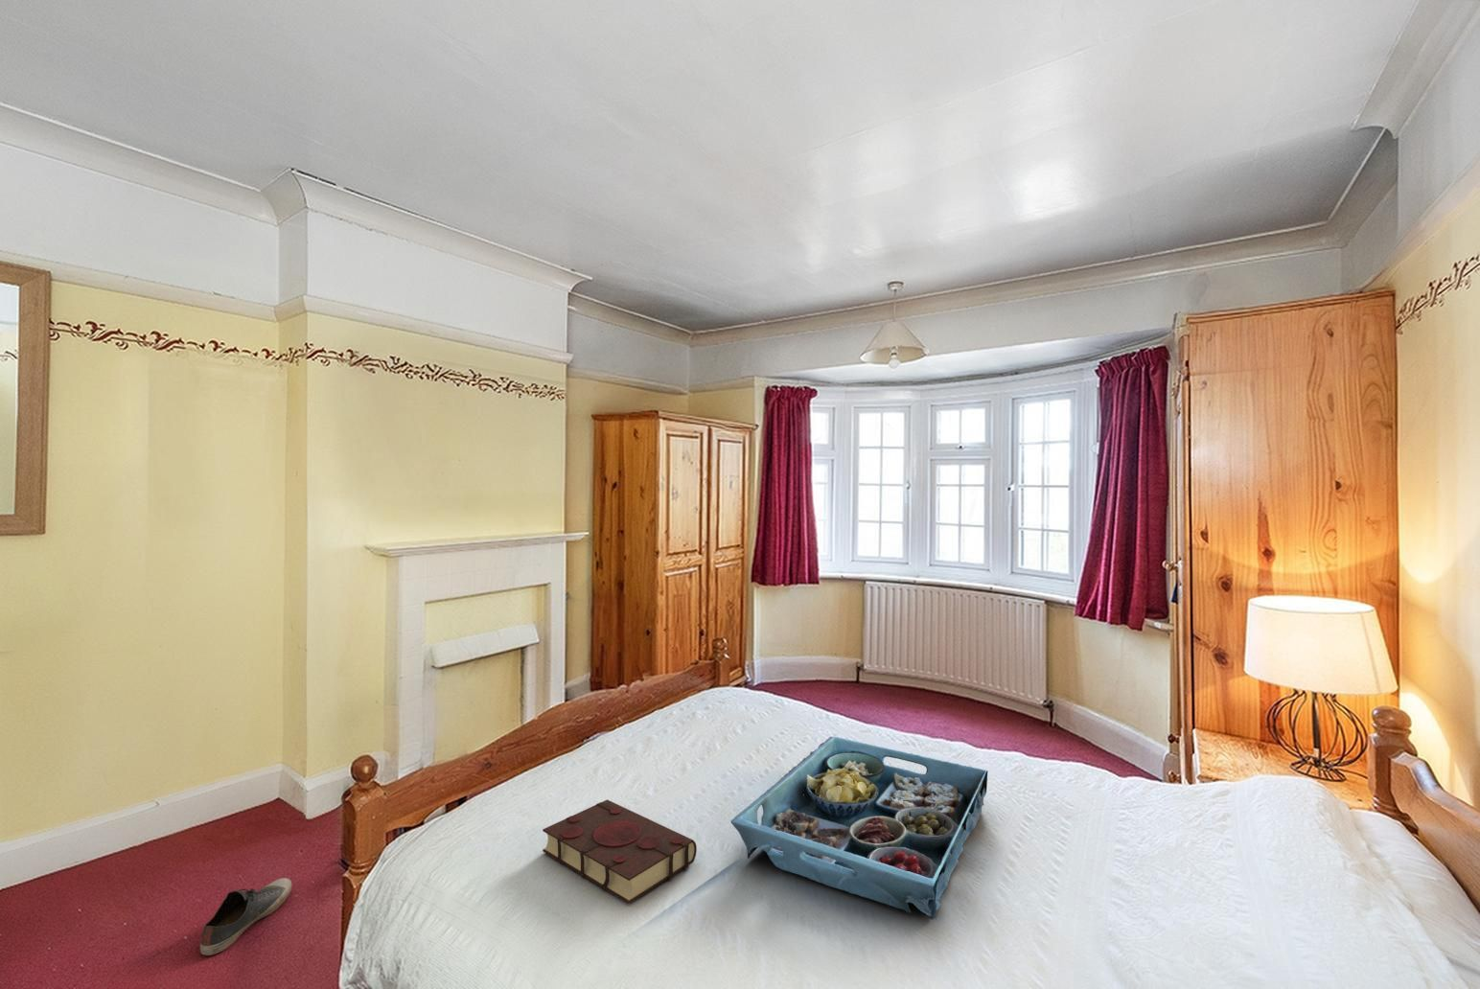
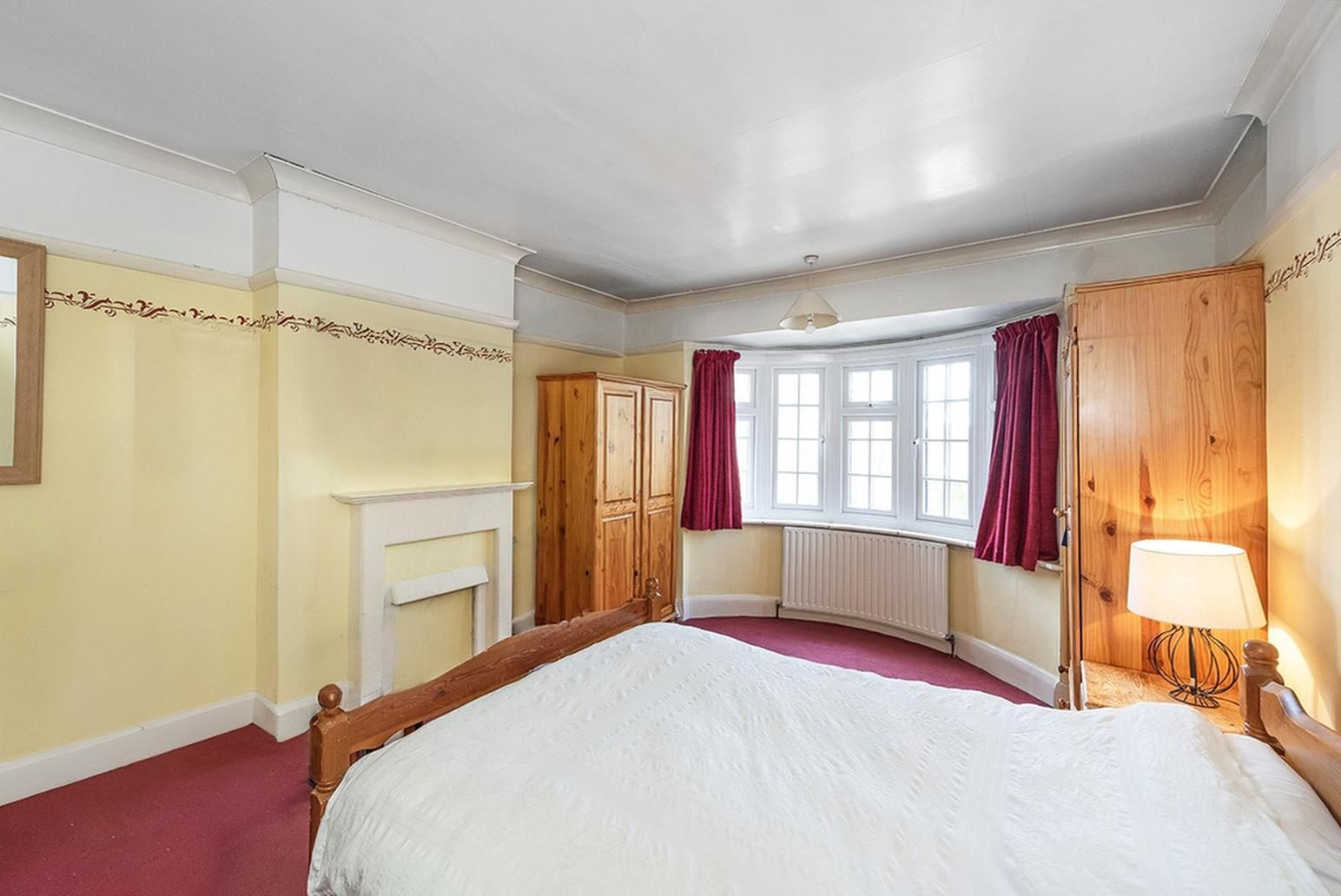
- book [542,798,698,905]
- serving tray [731,736,988,922]
- shoe [200,876,292,956]
